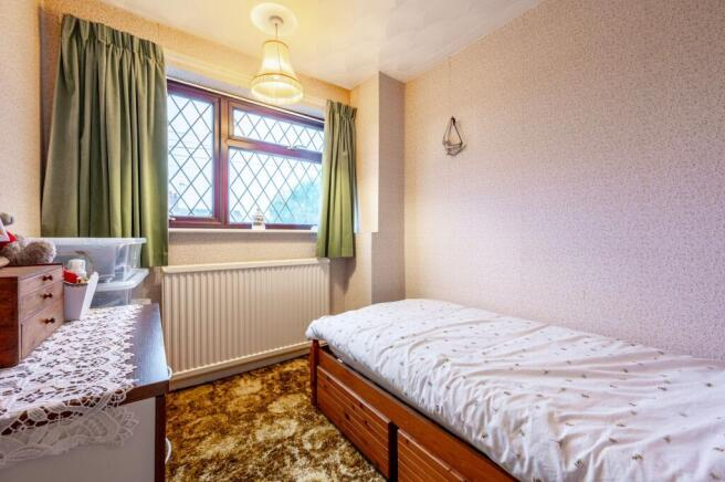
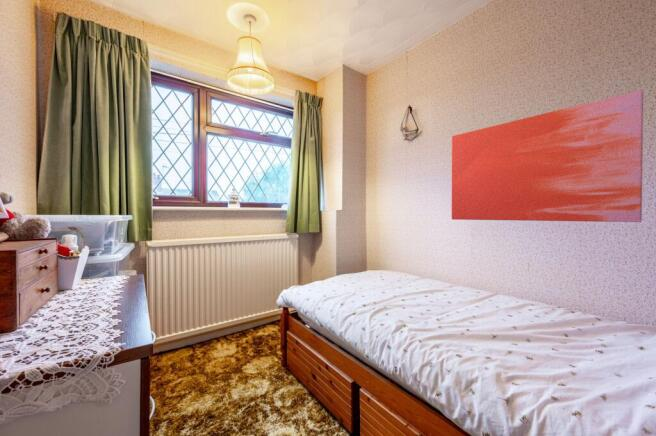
+ wall art [451,89,644,223]
